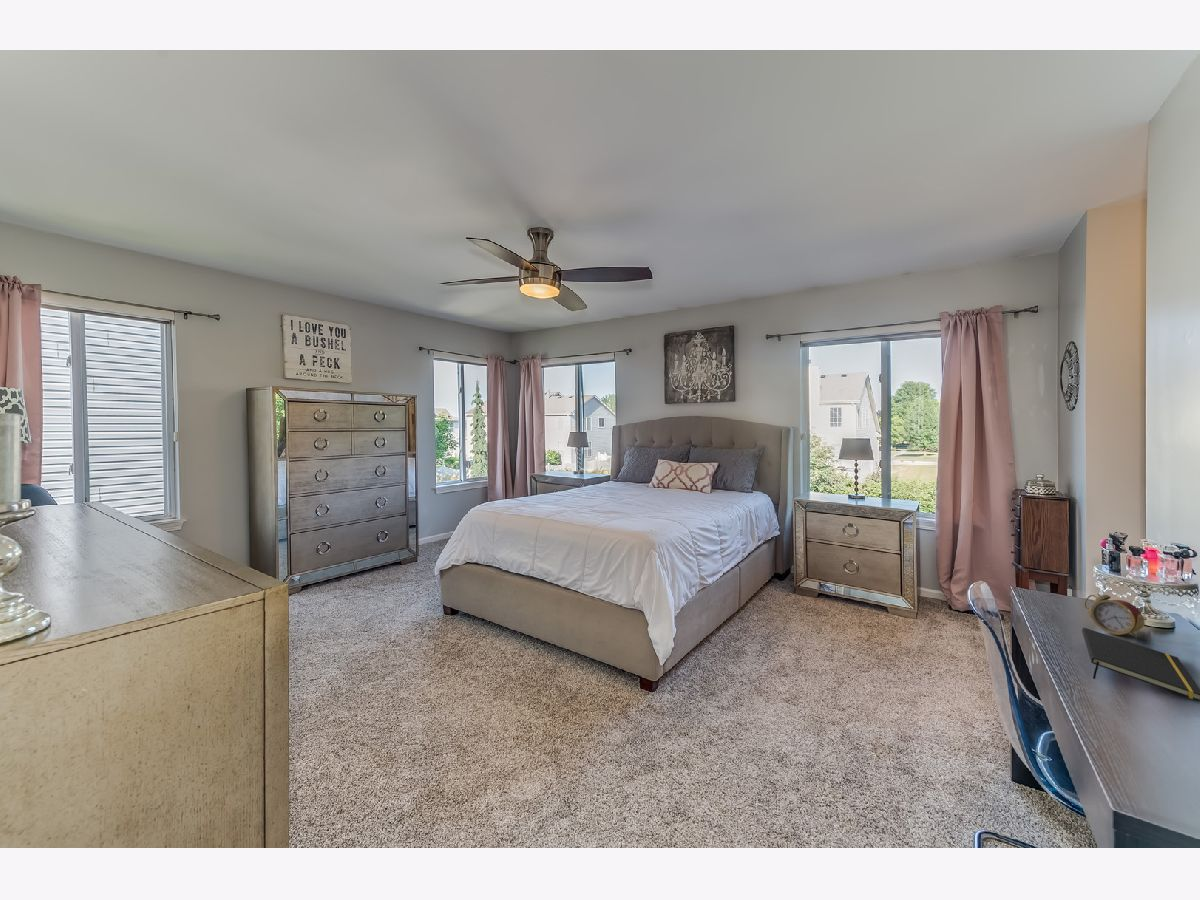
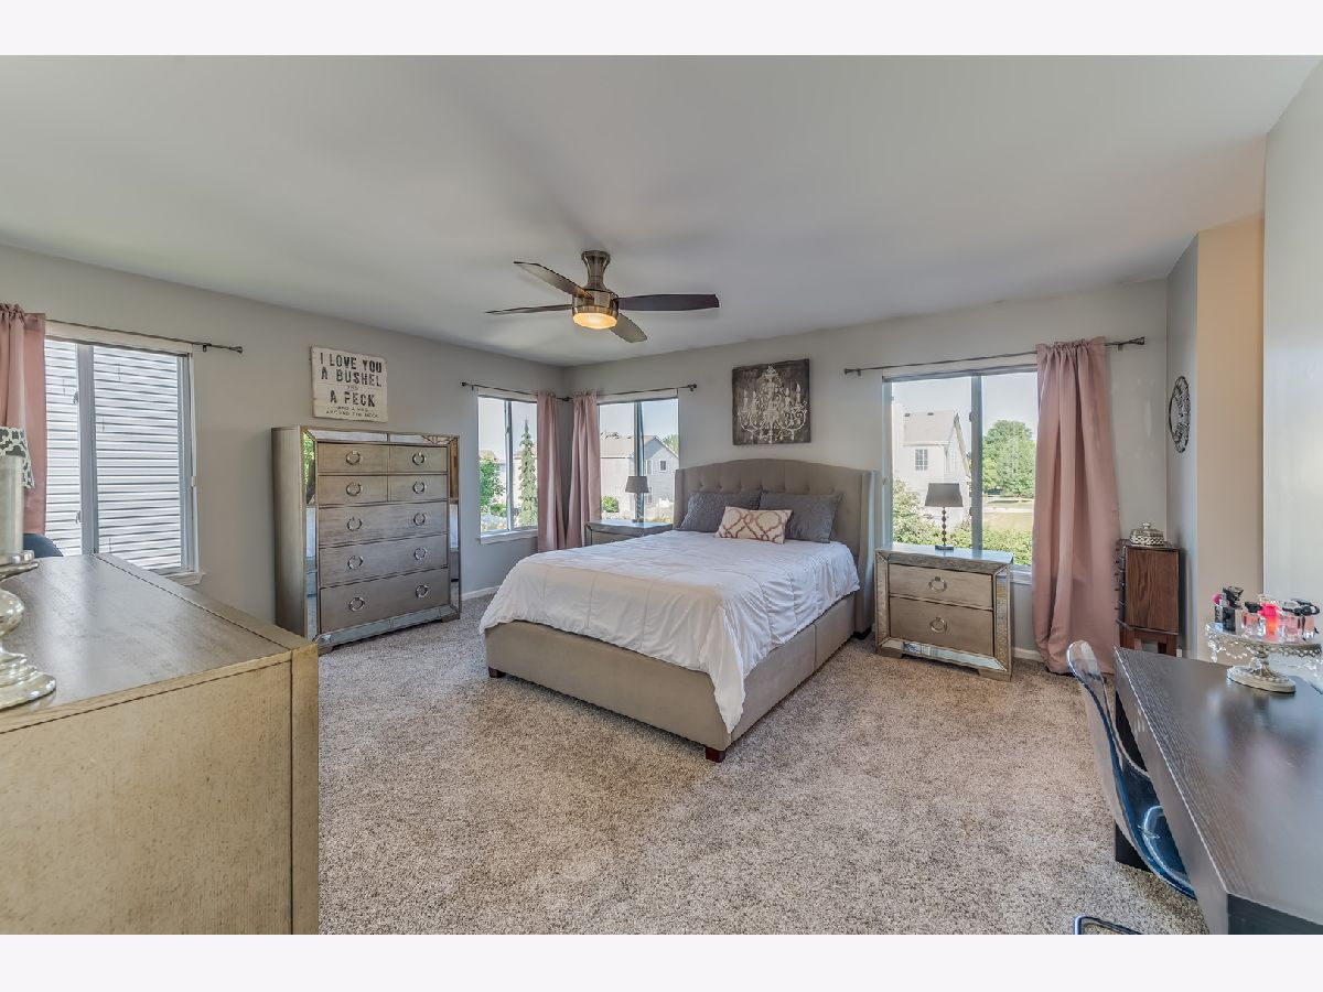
- alarm clock [1083,593,1148,637]
- notepad [1081,627,1200,702]
